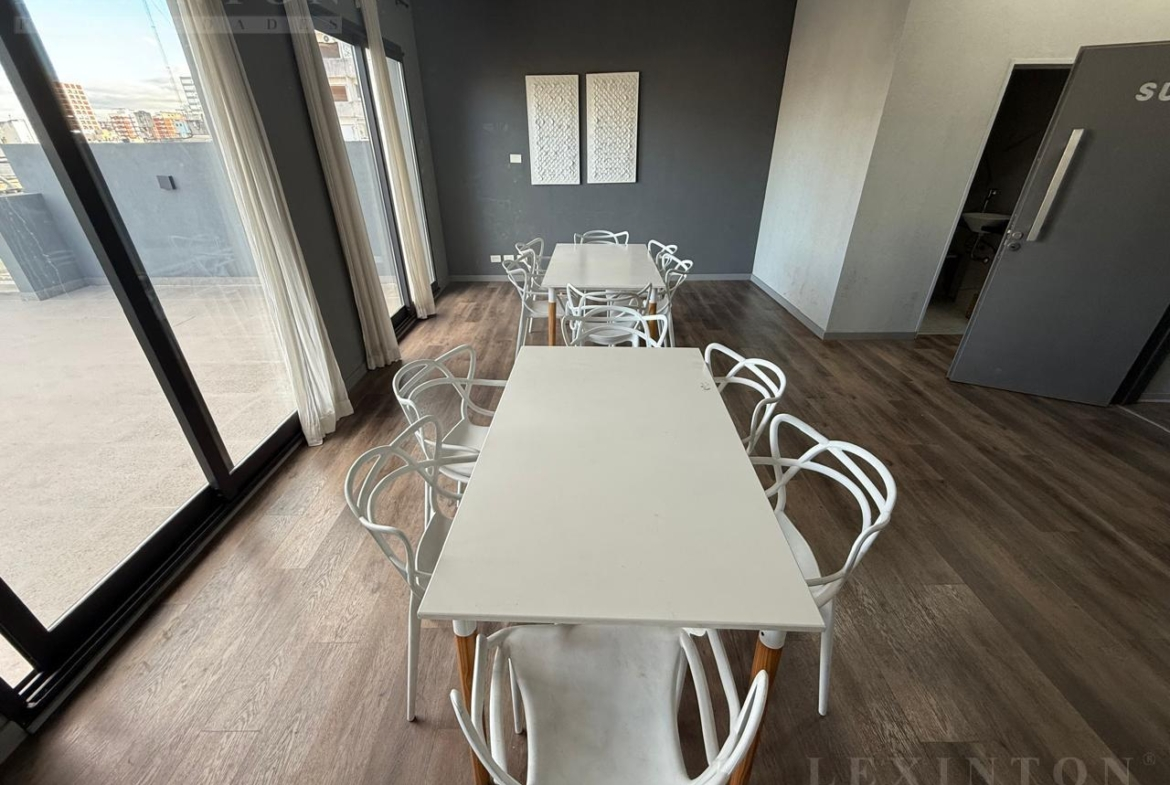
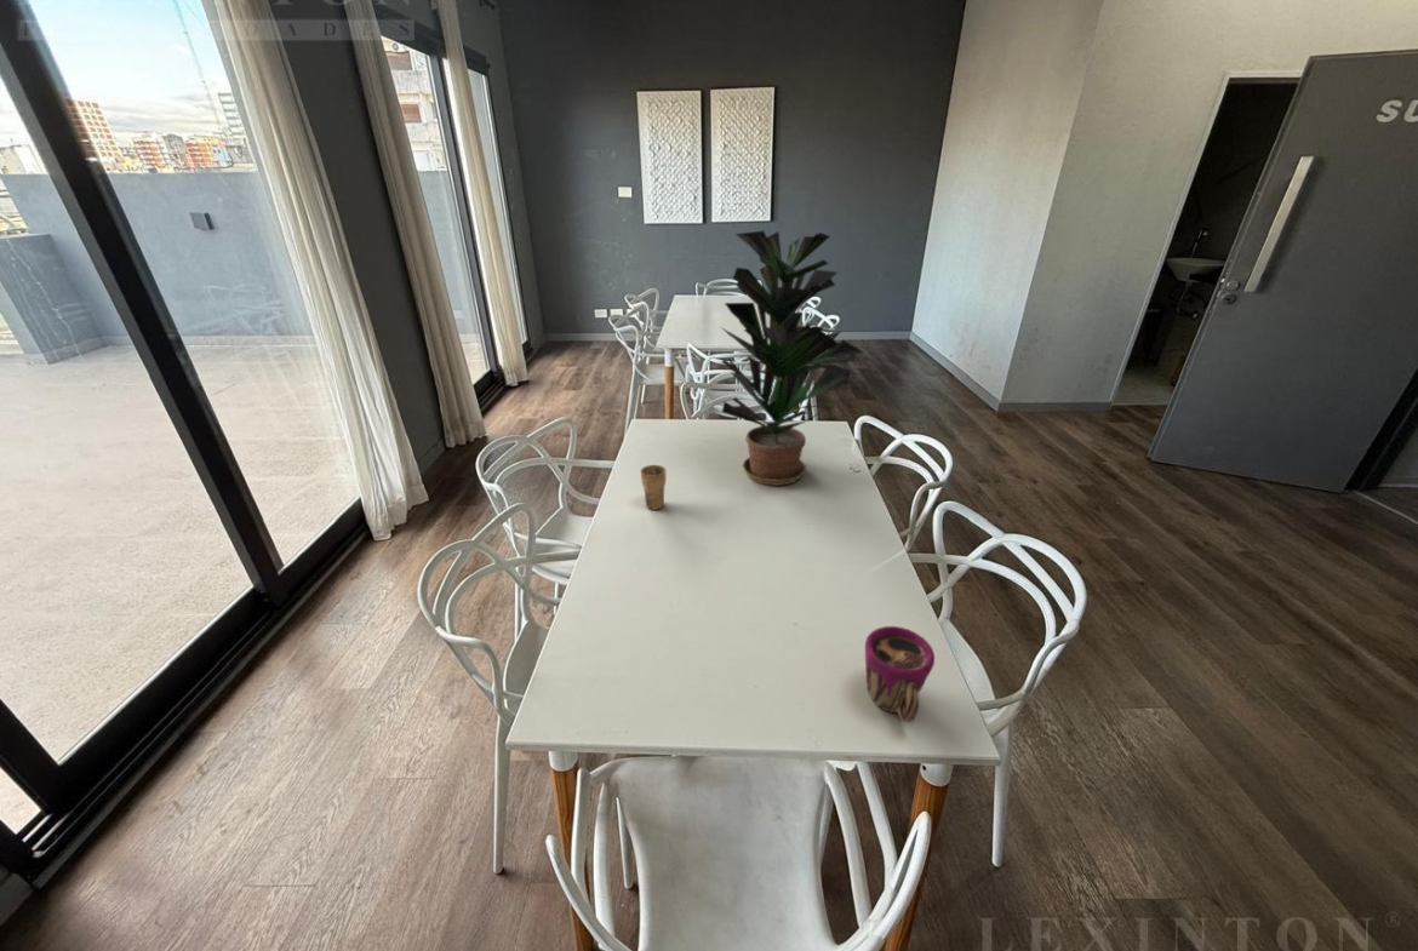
+ cup [864,625,936,723]
+ potted plant [720,230,864,487]
+ cup [640,464,668,511]
